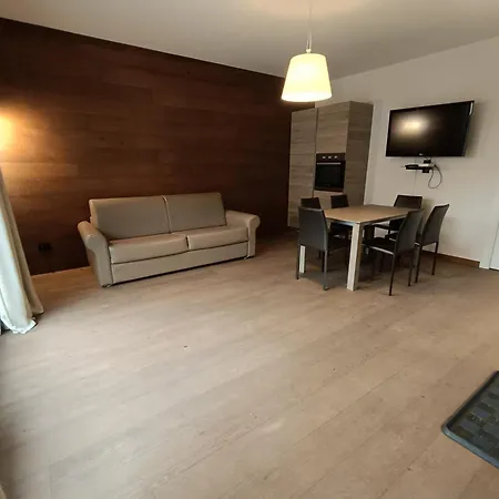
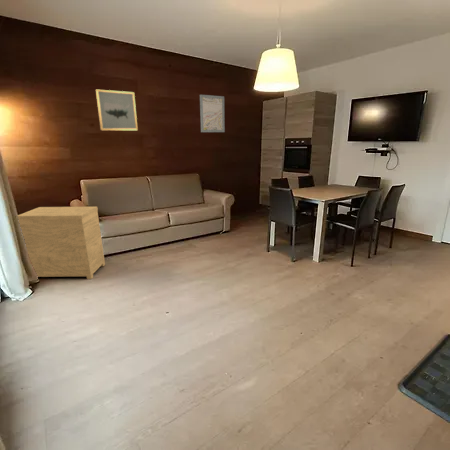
+ side table [17,206,106,280]
+ wall art [94,89,139,131]
+ wall art [199,94,226,133]
